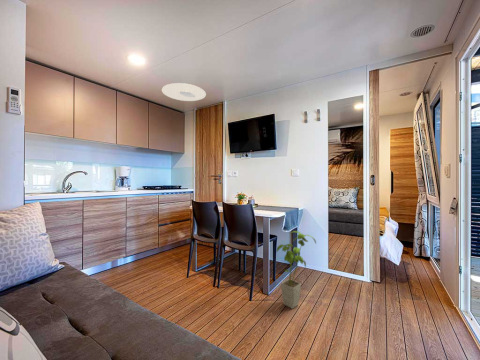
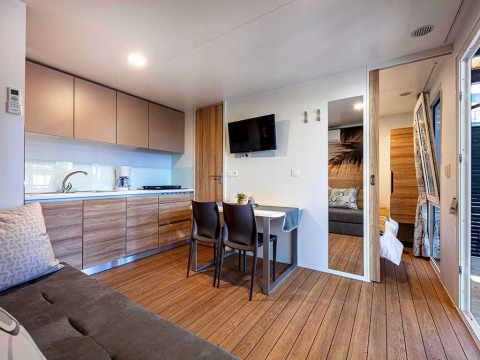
- house plant [276,230,317,310]
- ceiling light [161,82,207,102]
